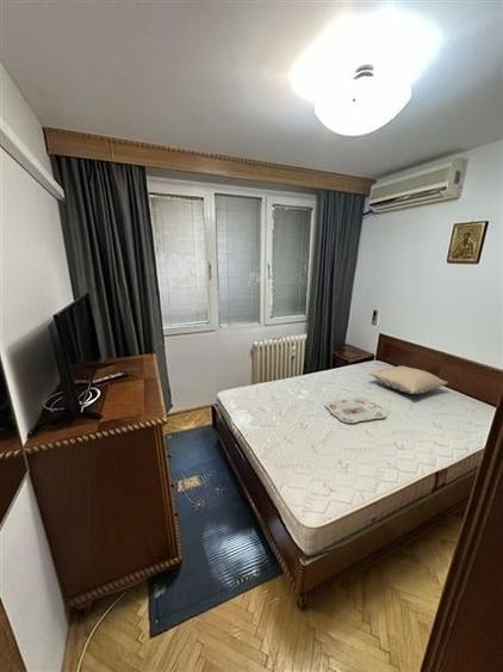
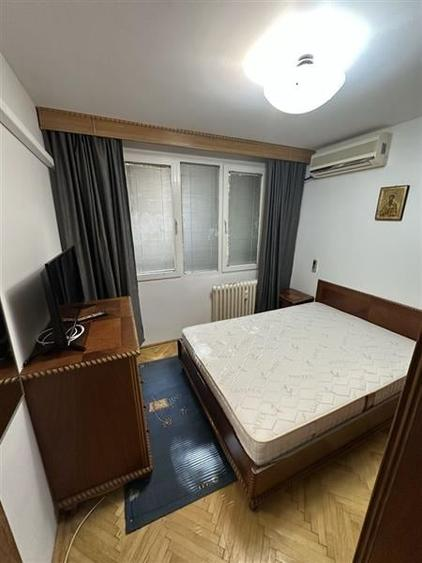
- serving tray [324,396,387,424]
- pillow [367,364,449,395]
